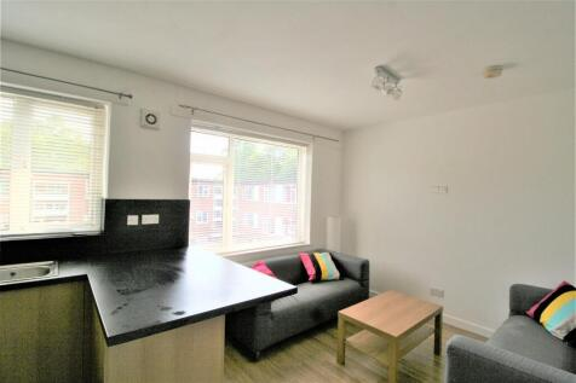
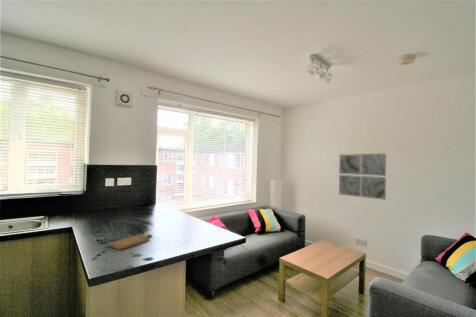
+ wall art [338,153,387,201]
+ chopping board [107,233,153,251]
